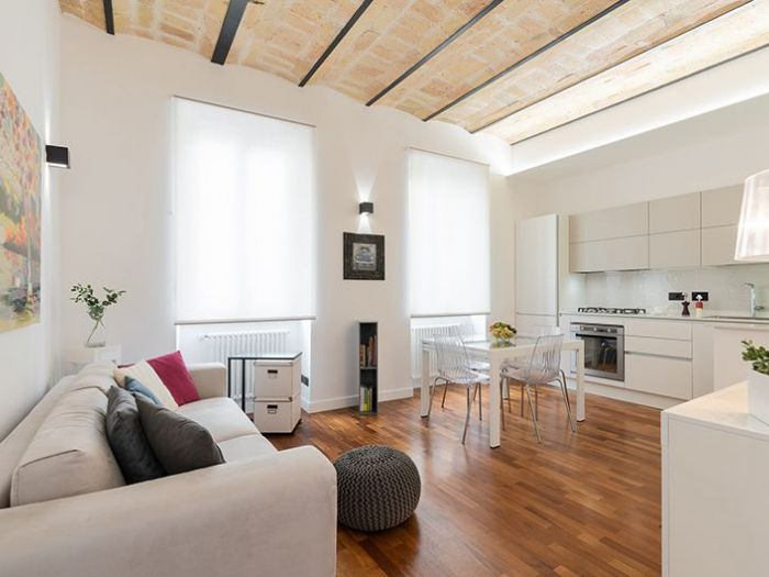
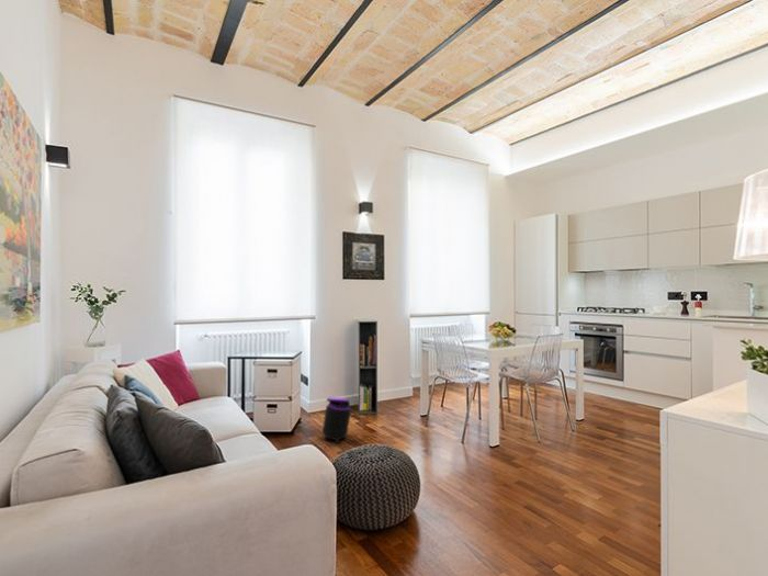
+ trash can [321,397,352,444]
